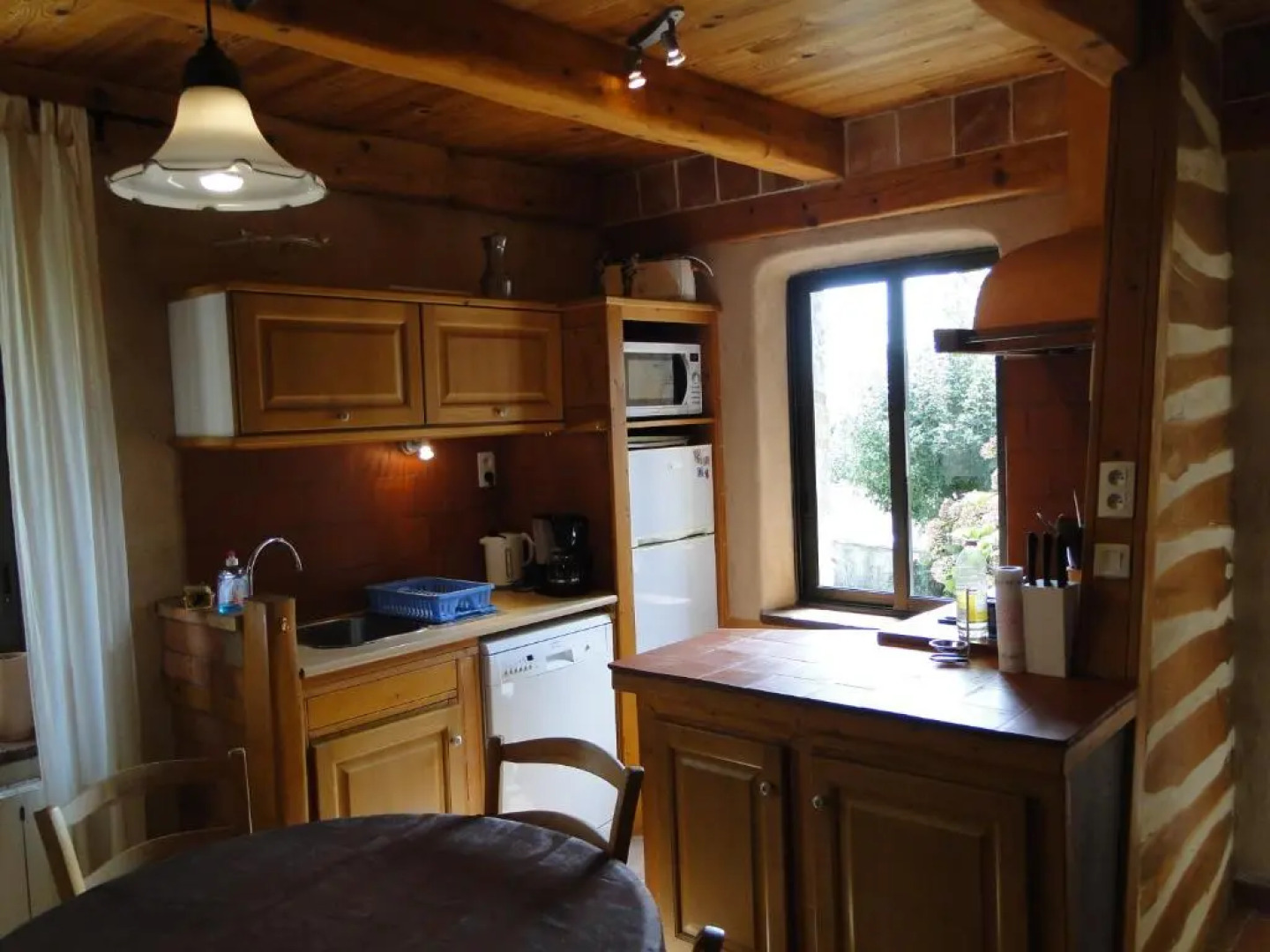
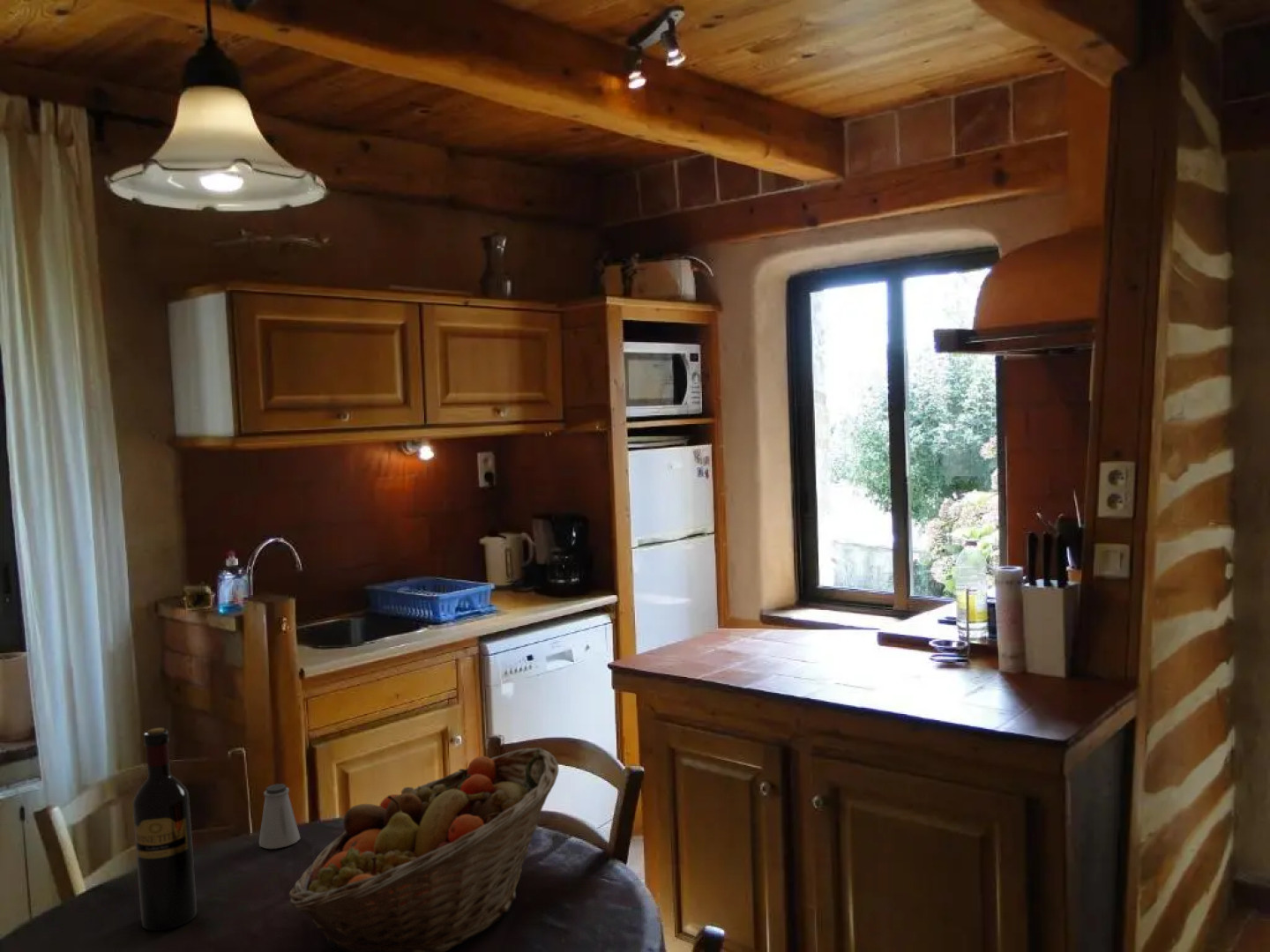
+ wine bottle [132,727,198,931]
+ fruit basket [288,747,559,952]
+ saltshaker [258,783,302,850]
